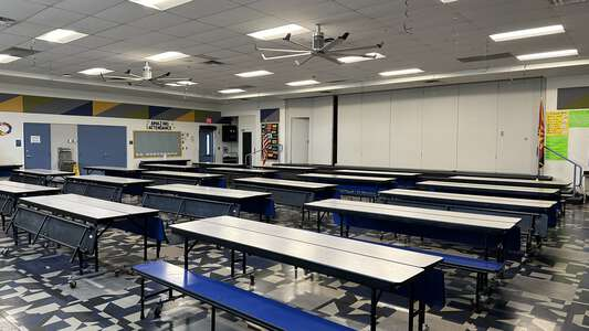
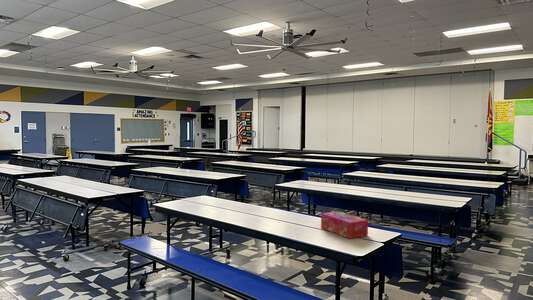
+ tissue box [320,210,369,240]
